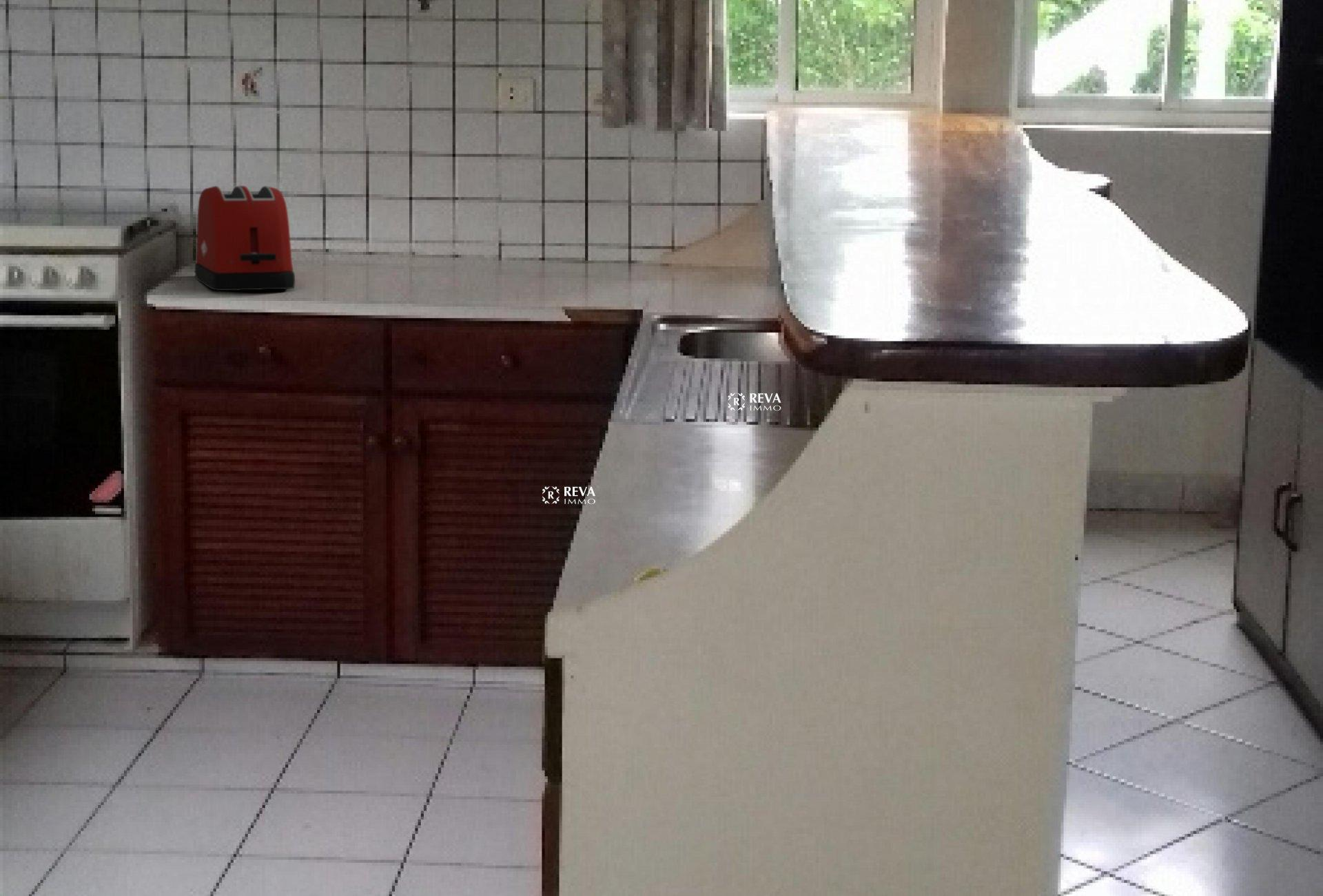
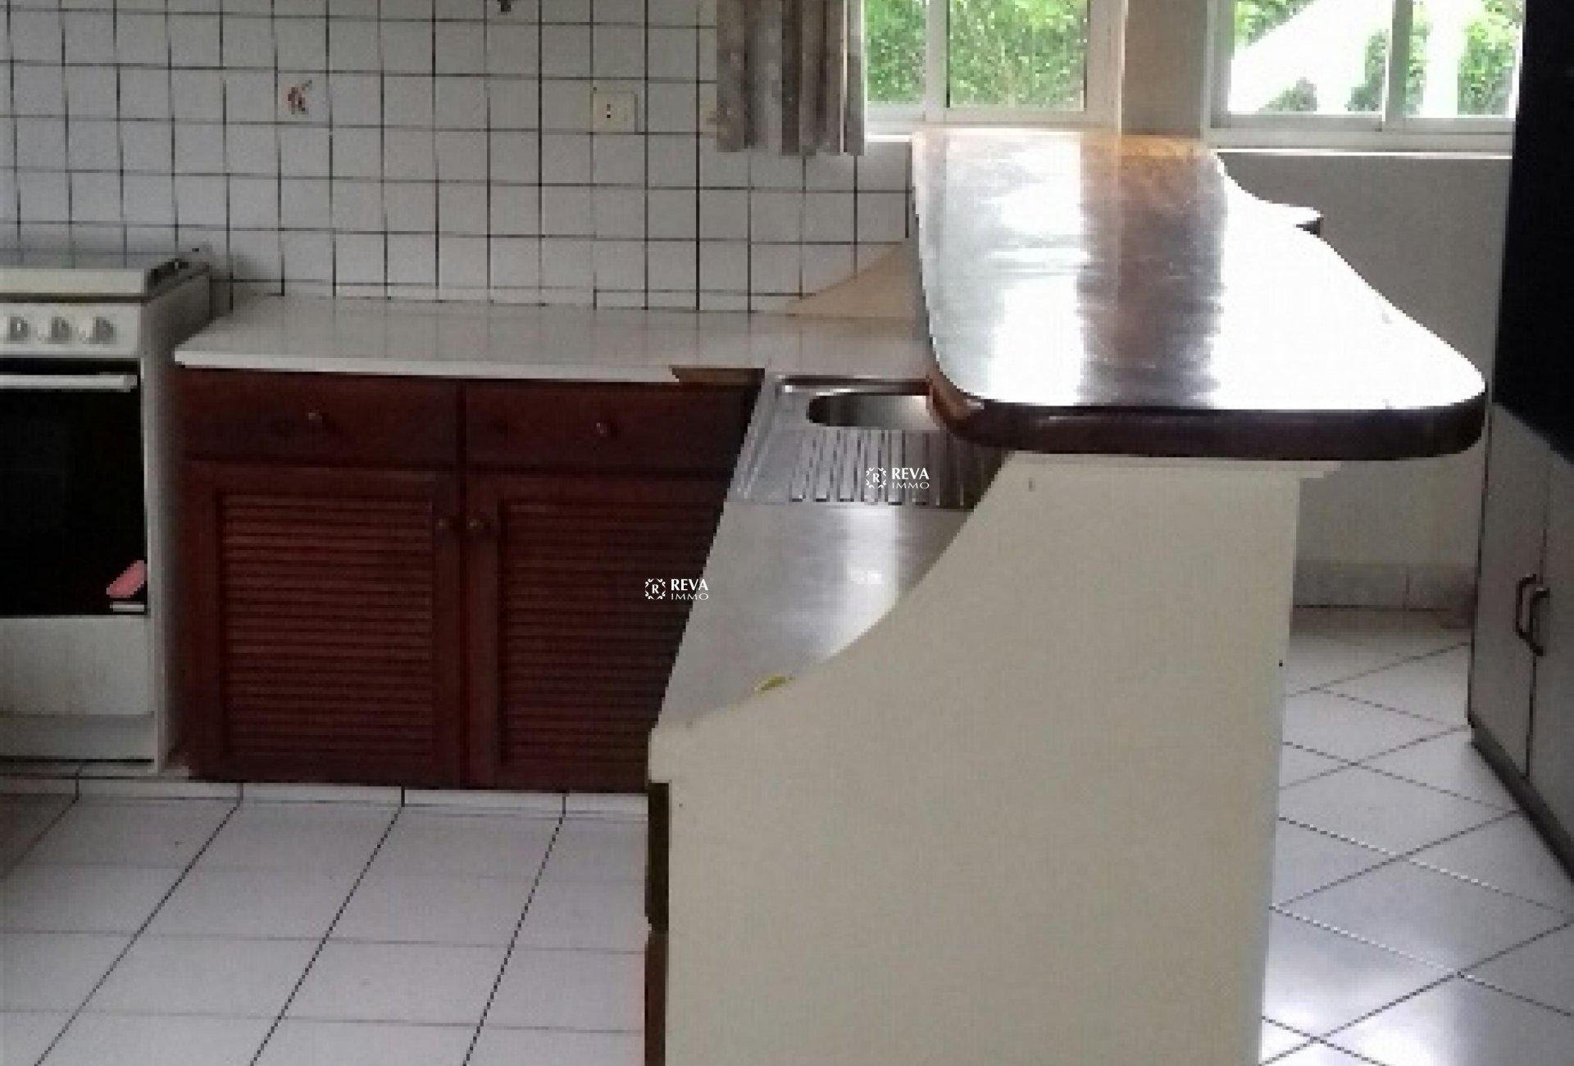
- toaster [194,185,296,291]
